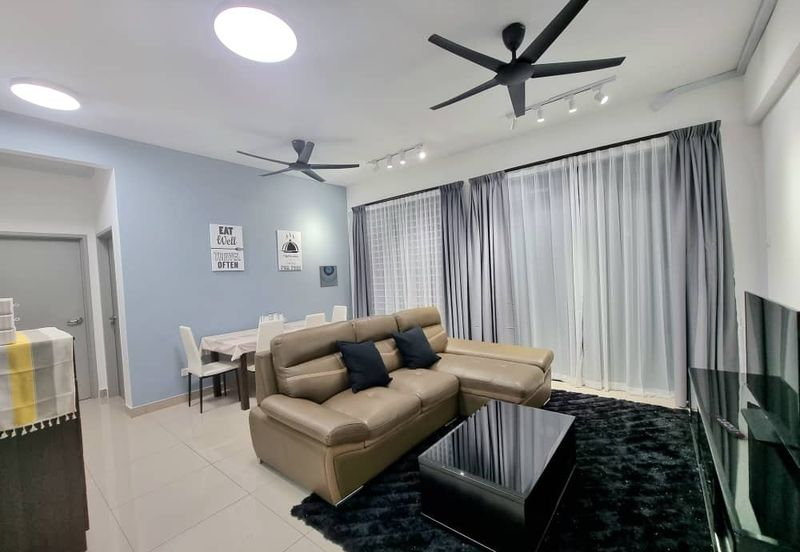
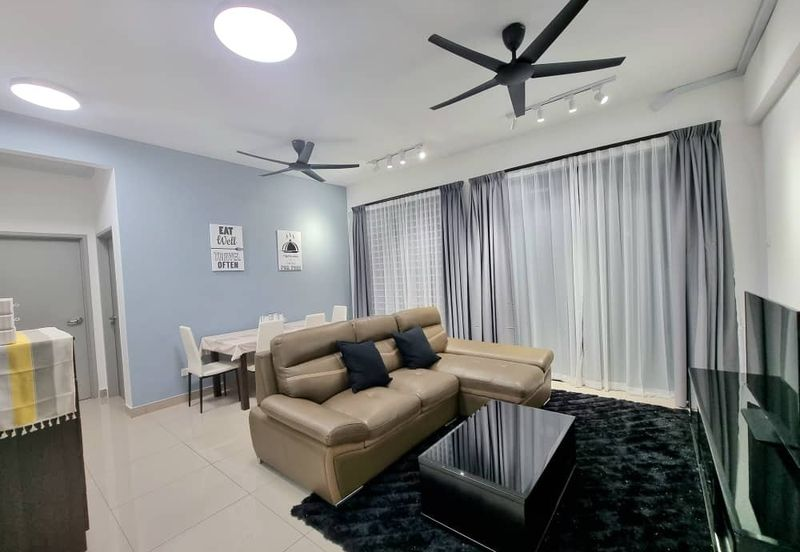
- wall art [318,265,339,288]
- remote control [707,412,746,439]
